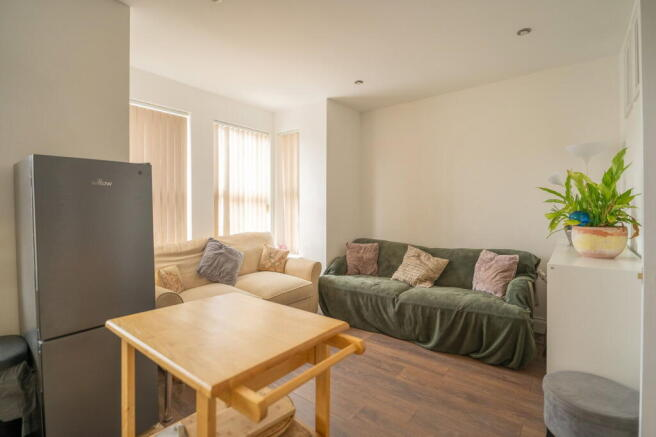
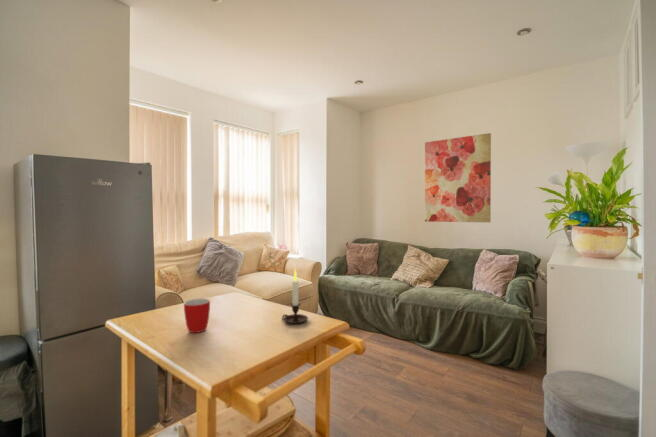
+ wall art [424,132,492,223]
+ mug [183,298,211,334]
+ candle [281,268,309,325]
